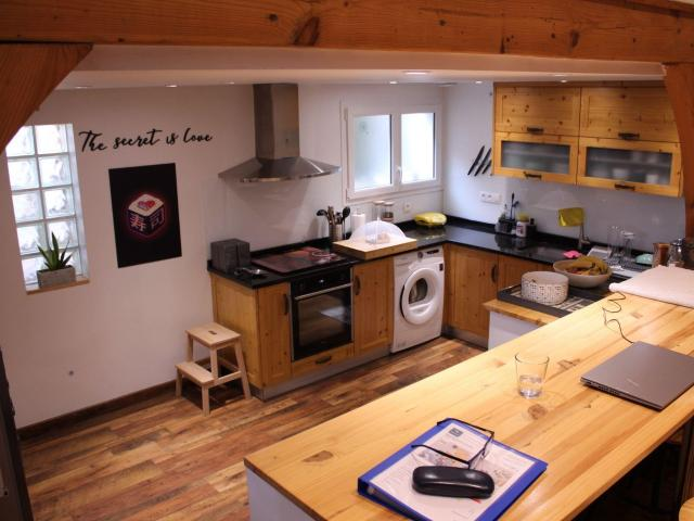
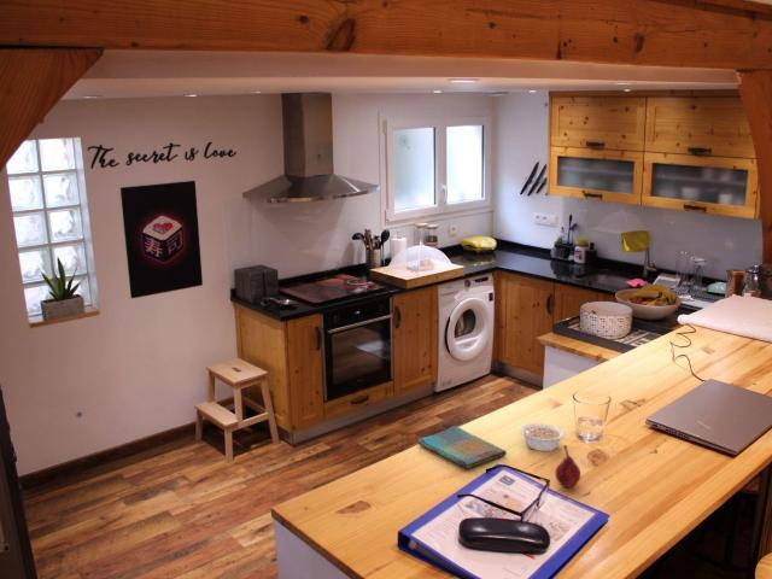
+ dish towel [416,425,508,469]
+ legume [520,422,566,452]
+ fruit [554,444,581,489]
